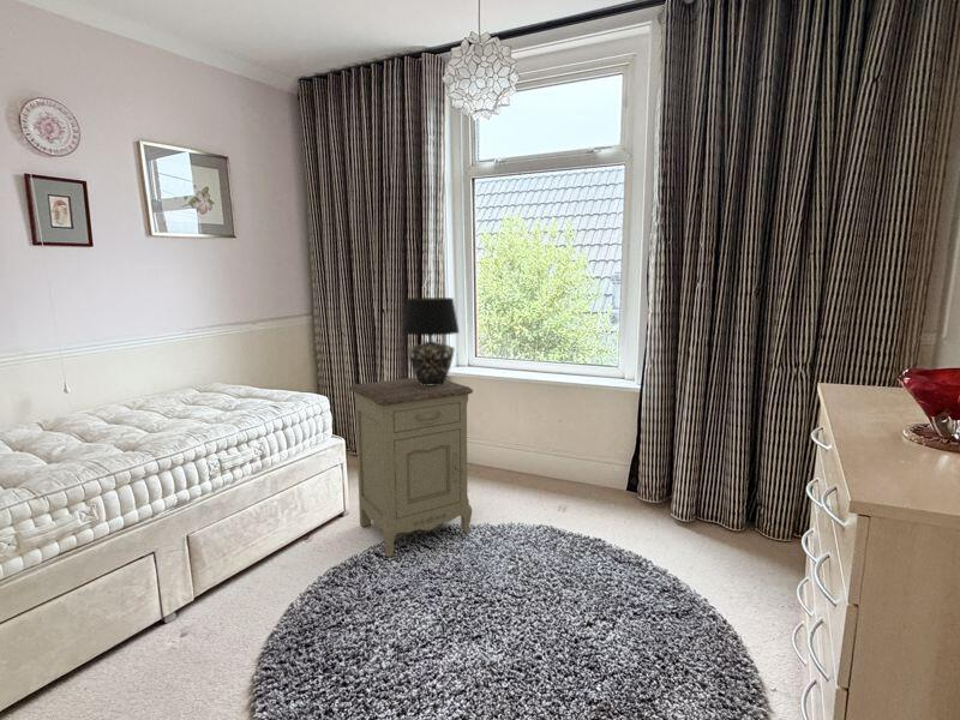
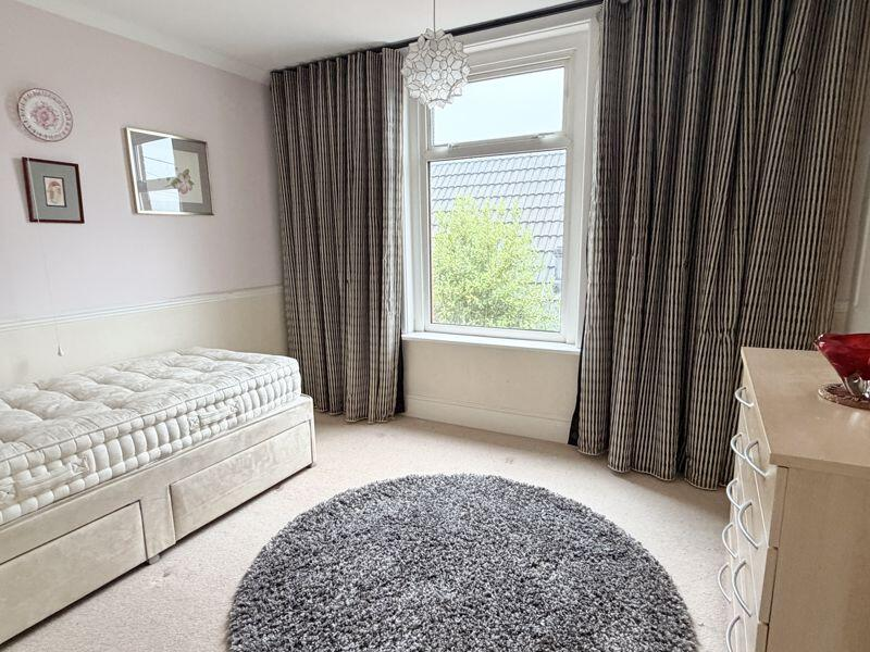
- table lamp [401,296,461,385]
- nightstand [348,377,474,558]
